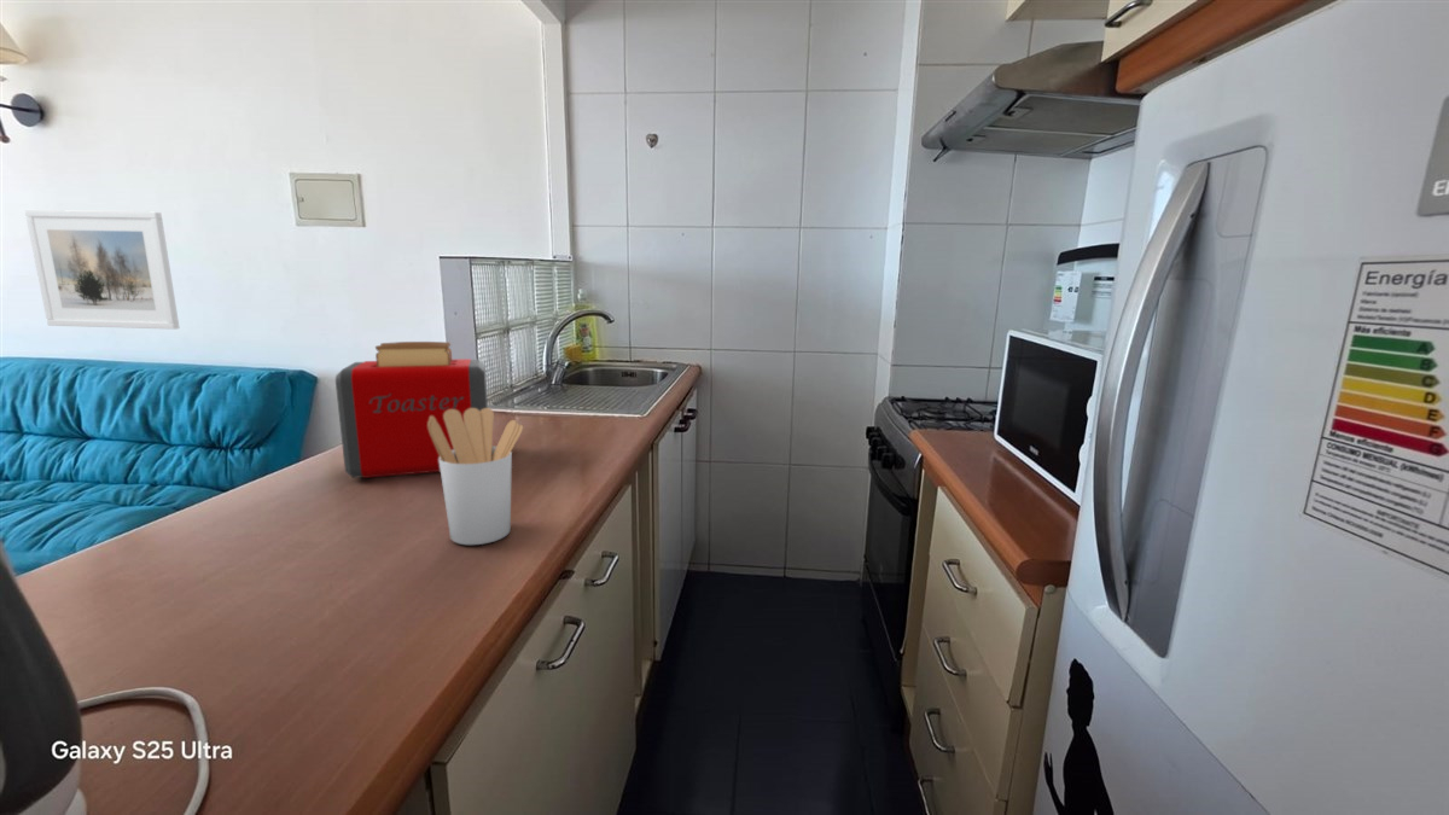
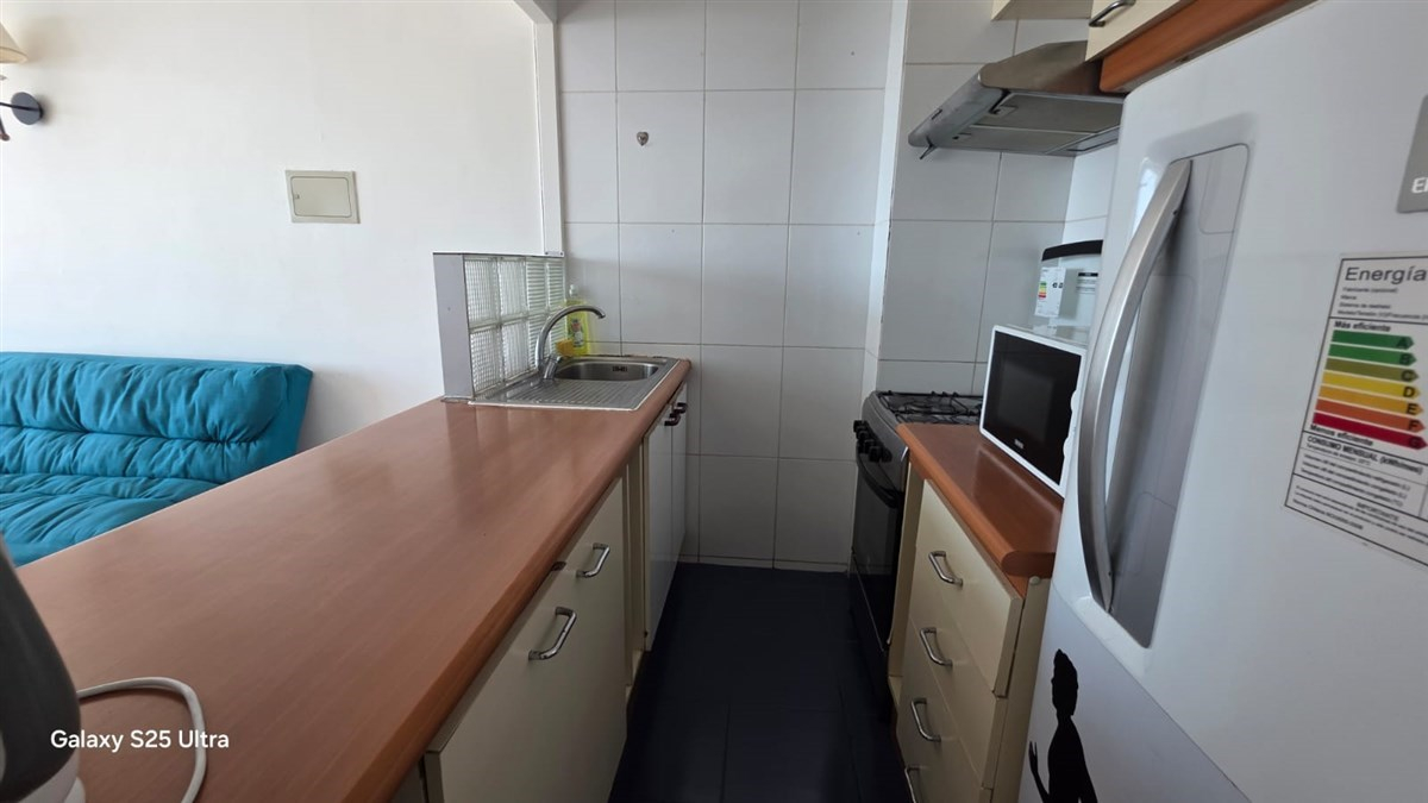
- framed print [24,209,181,331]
- utensil holder [427,407,524,546]
- toaster [334,340,489,479]
